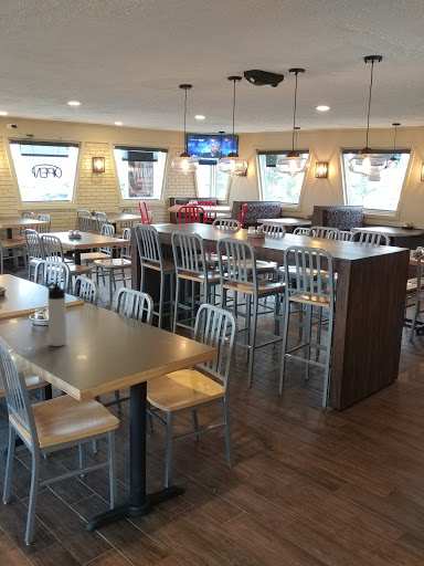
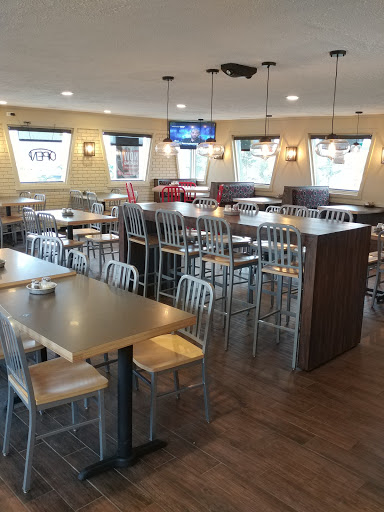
- thermos bottle [45,283,68,347]
